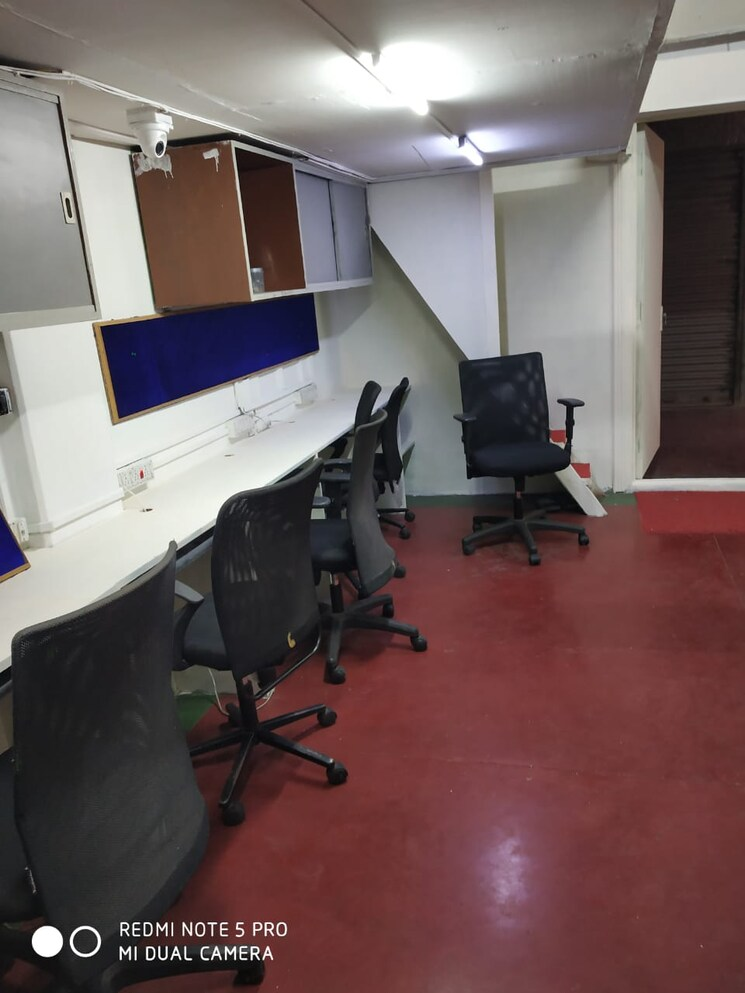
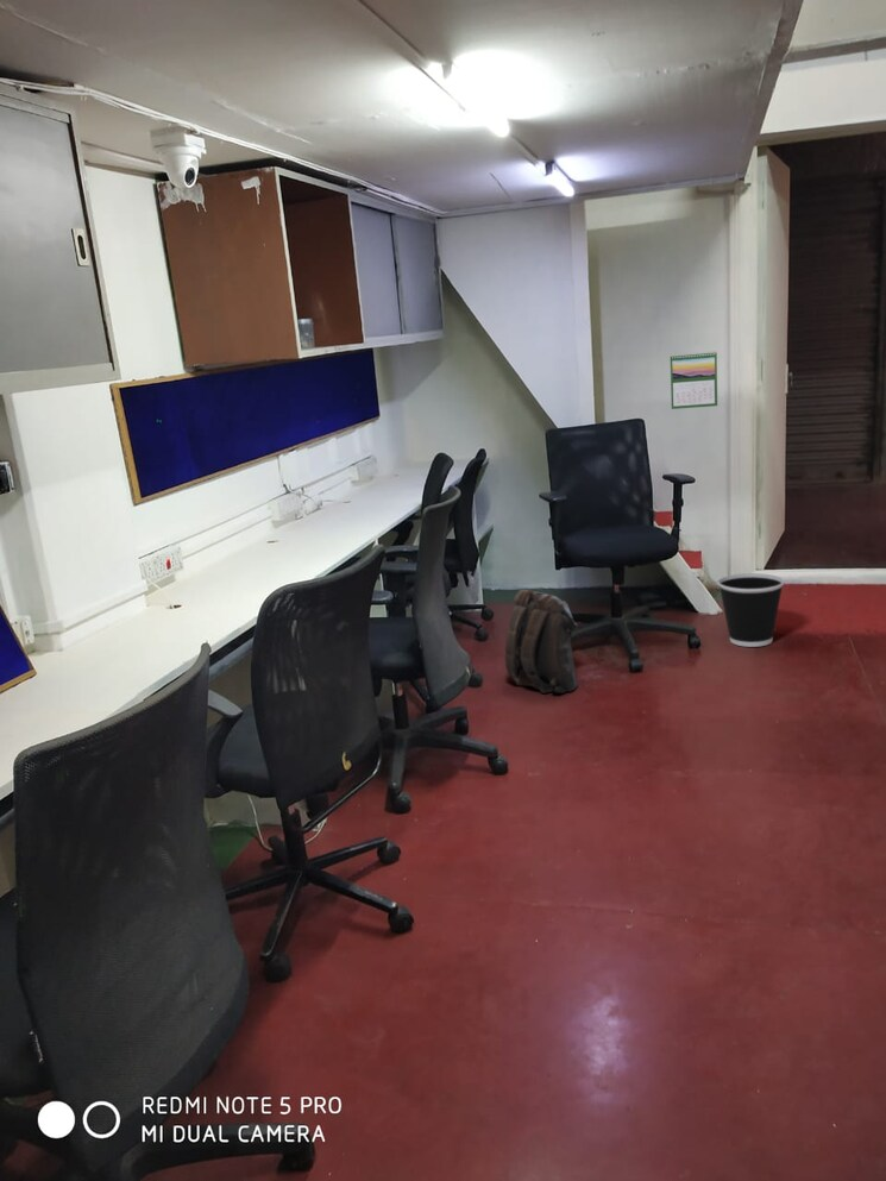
+ backpack [504,589,579,695]
+ calendar [670,350,718,410]
+ wastebasket [717,572,785,648]
